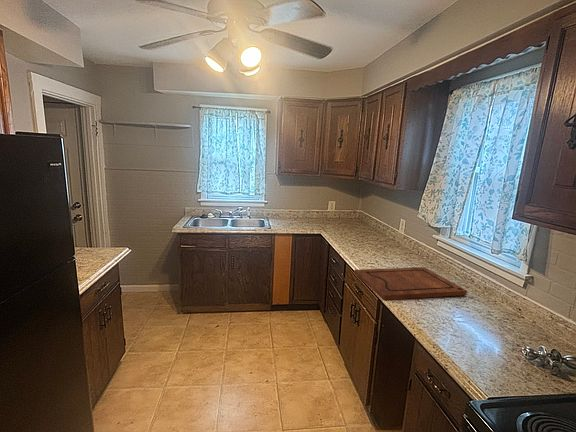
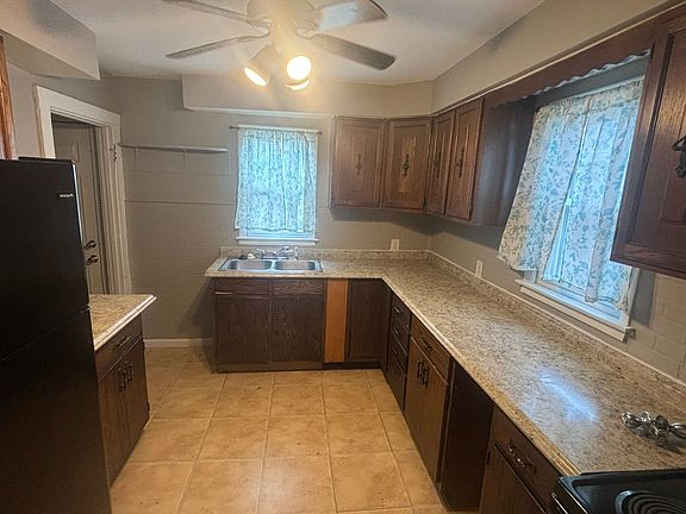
- cutting board [353,266,468,301]
